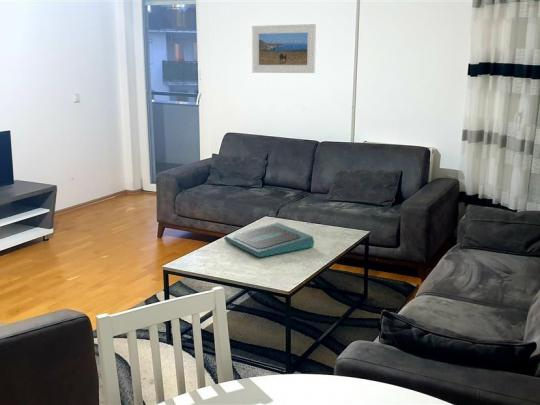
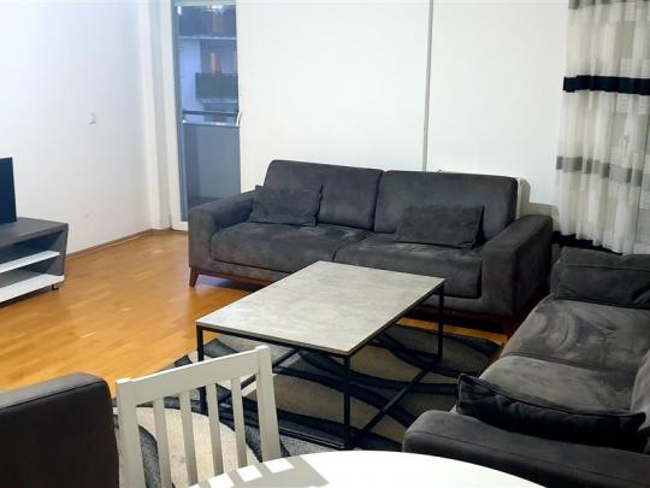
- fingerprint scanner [223,222,315,258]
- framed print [251,23,317,74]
